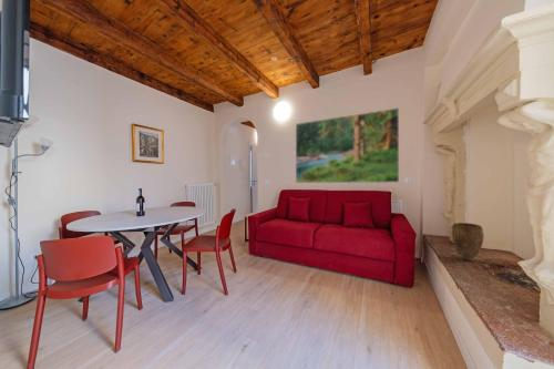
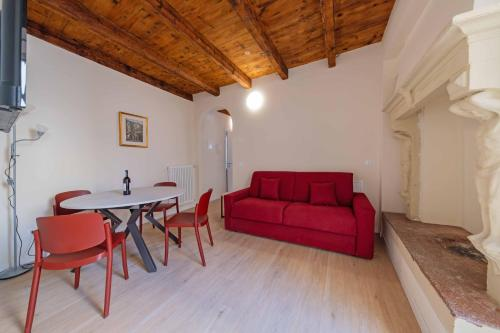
- vase [451,222,484,262]
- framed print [295,106,400,184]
